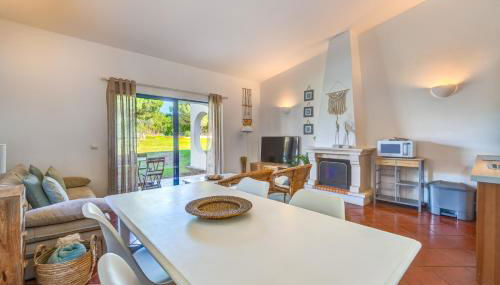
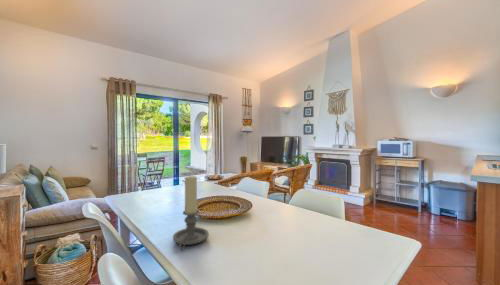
+ candle holder [172,175,210,251]
